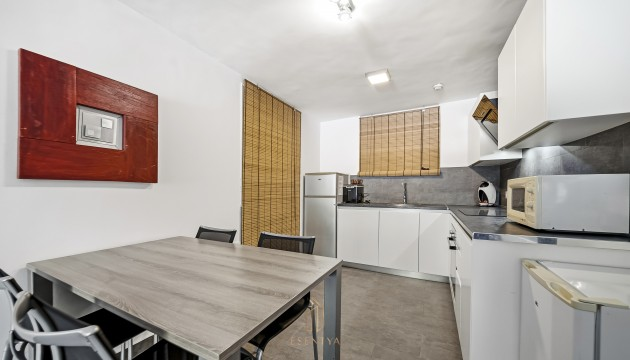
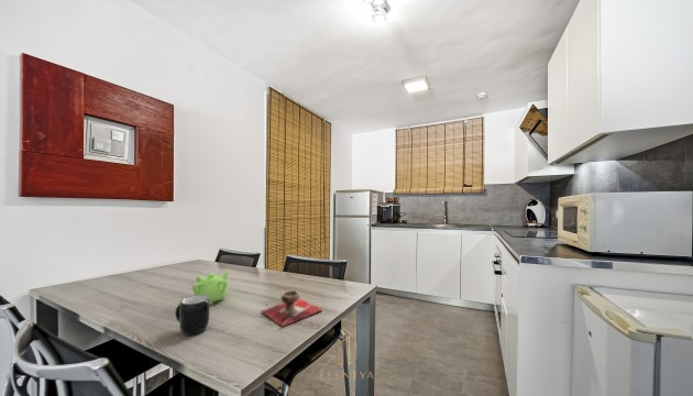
+ mug [175,295,211,337]
+ teapot [191,268,231,307]
+ decorative bowl [260,289,322,328]
